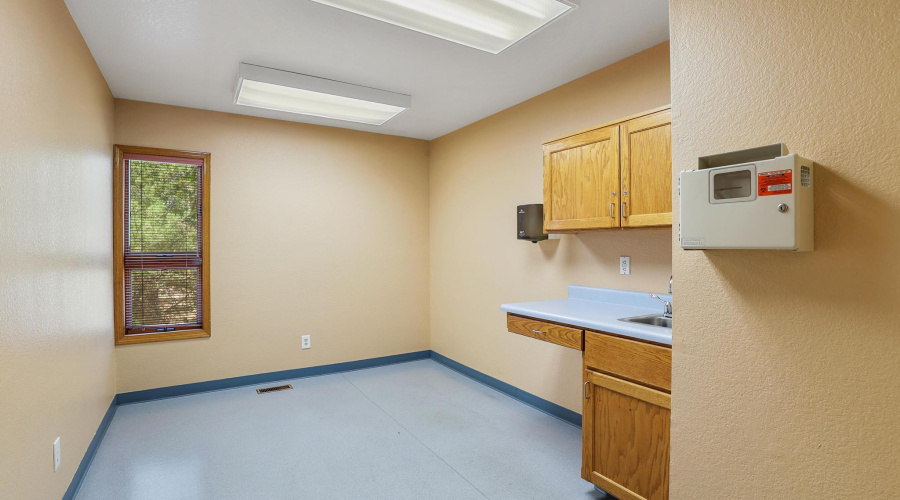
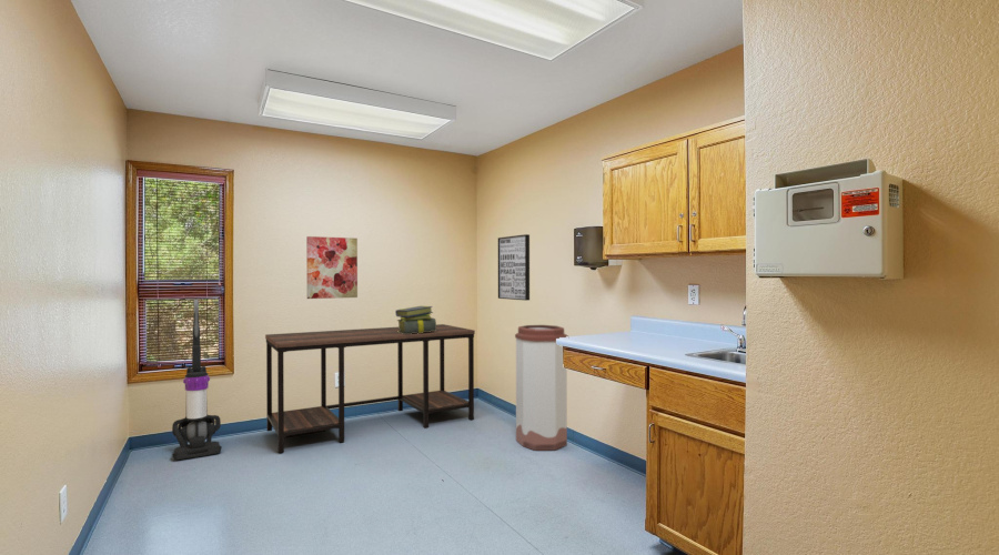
+ desk [264,323,476,454]
+ stack of books [394,305,437,334]
+ trash can [514,324,569,452]
+ wall art [497,233,531,302]
+ wall art [305,235,359,300]
+ vacuum cleaner [171,299,222,462]
